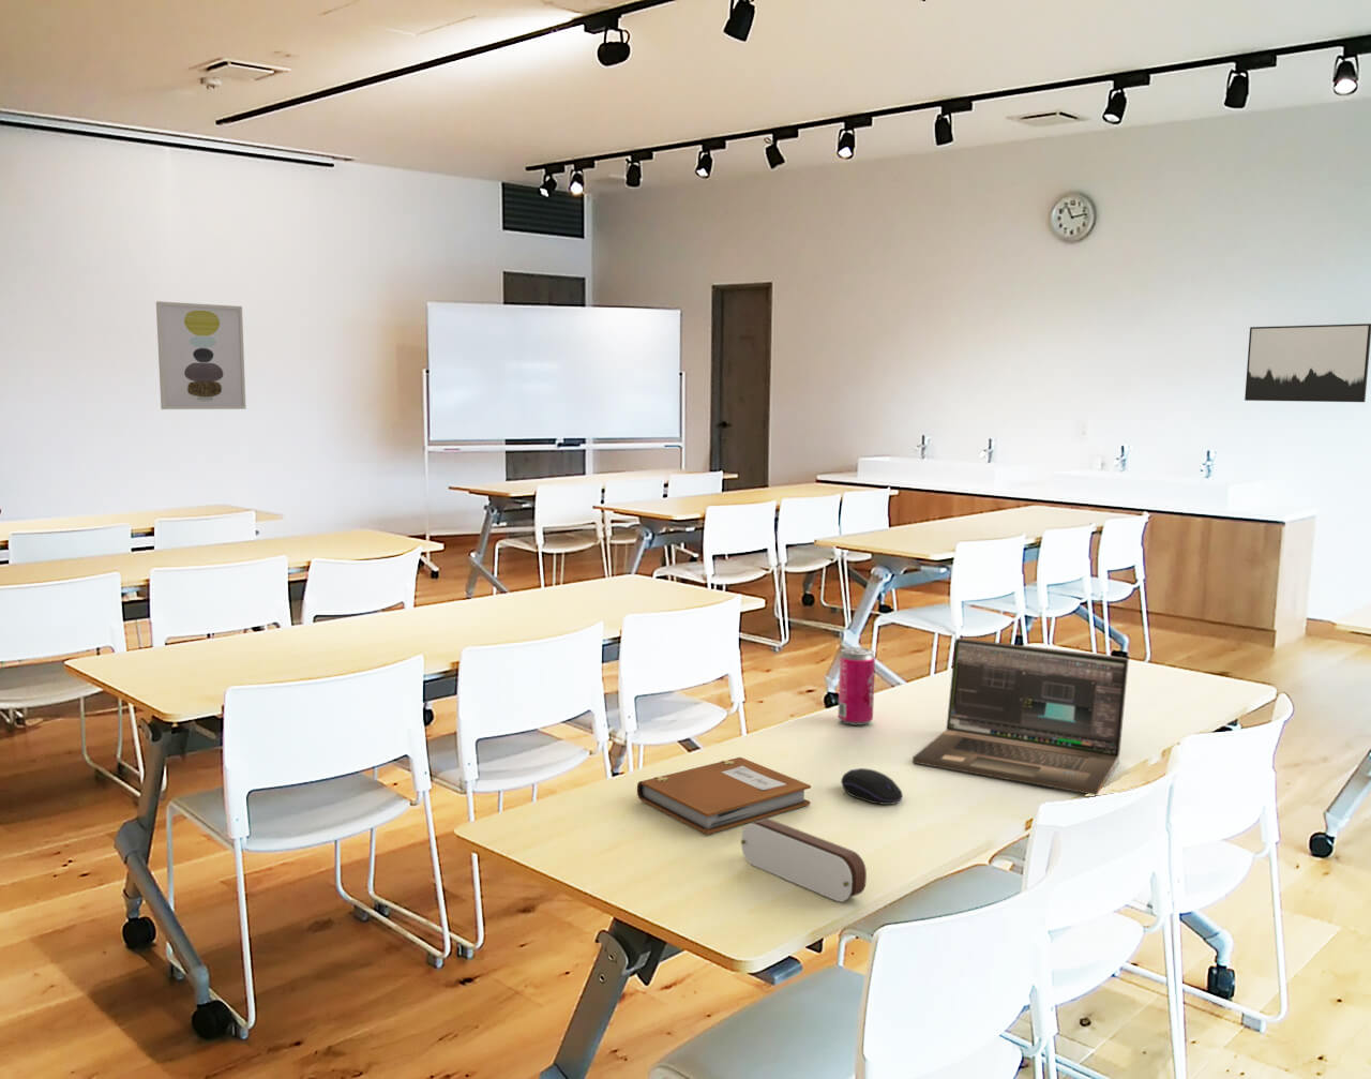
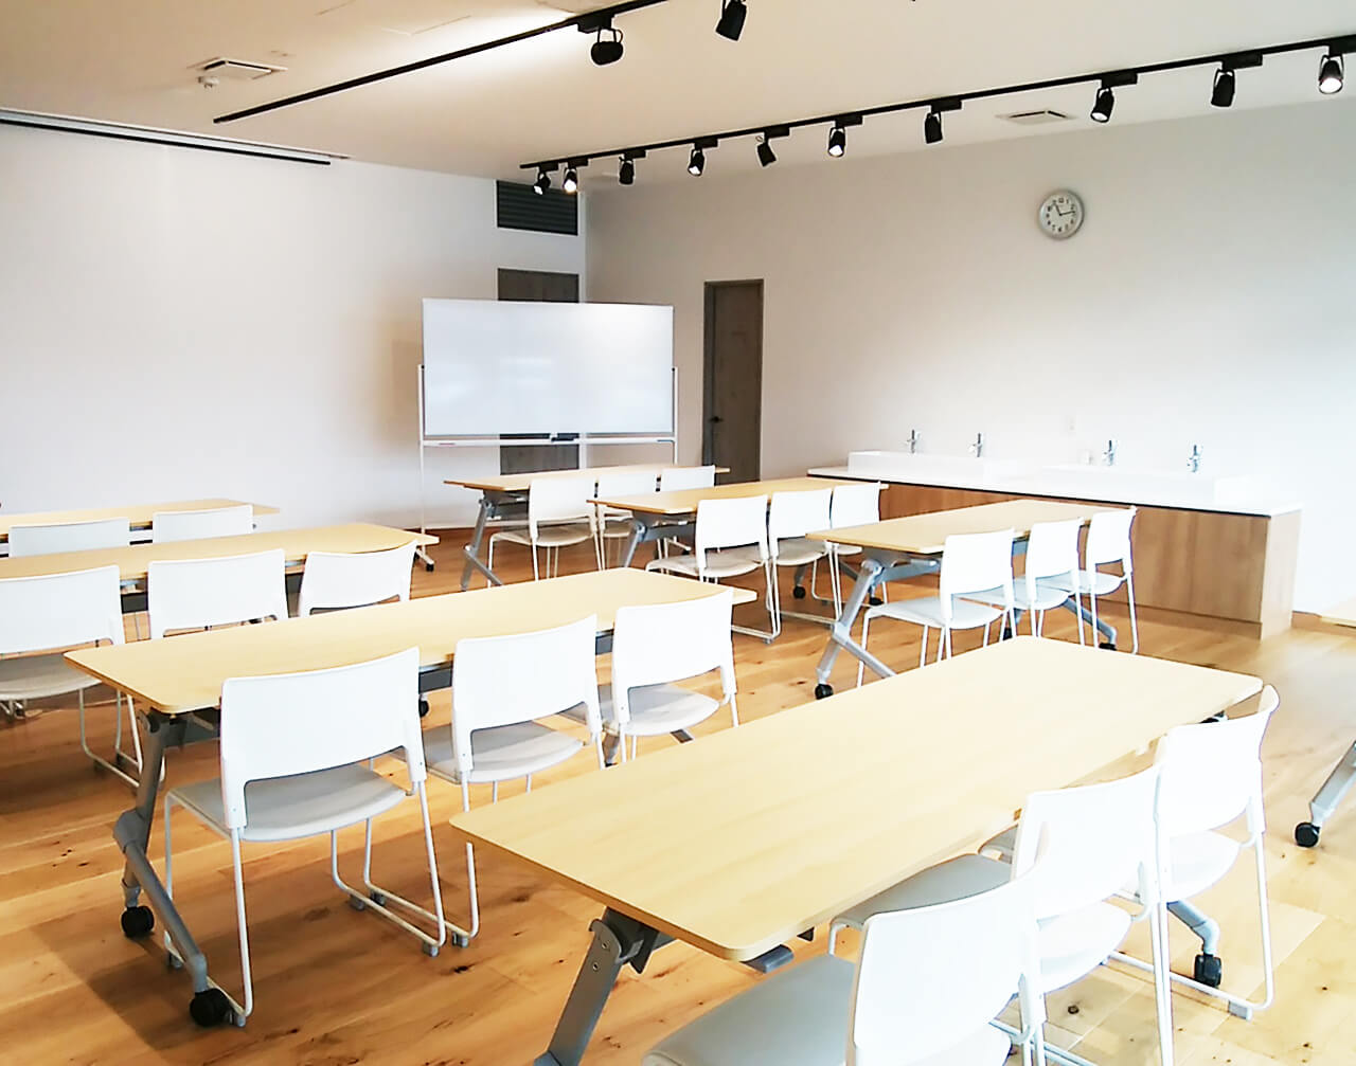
- laptop [911,637,1130,796]
- notebook [637,756,812,835]
- wall art [1243,323,1371,403]
- wall art [156,300,247,411]
- pencil case [740,817,868,902]
- computer mouse [840,767,904,806]
- beverage can [838,646,876,726]
